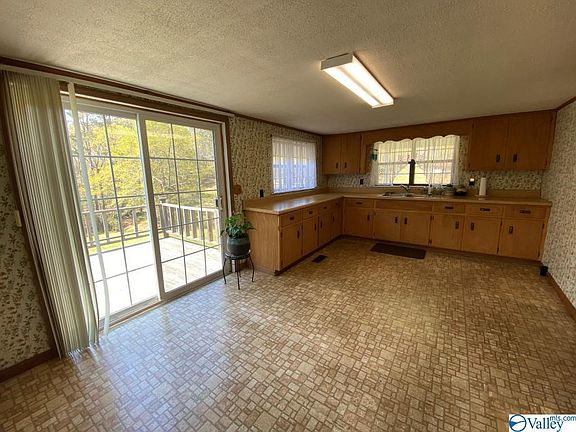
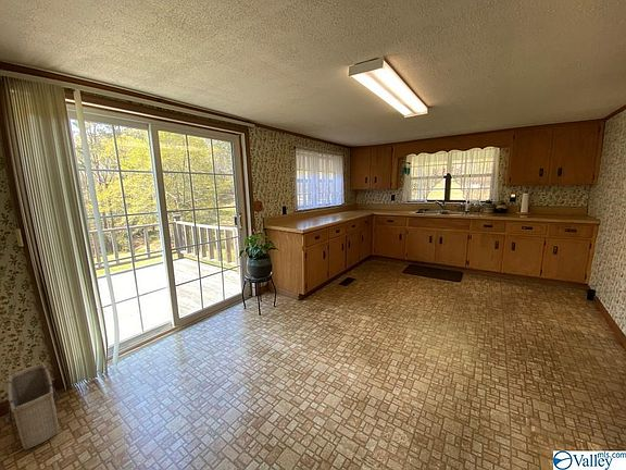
+ basket [7,362,61,450]
